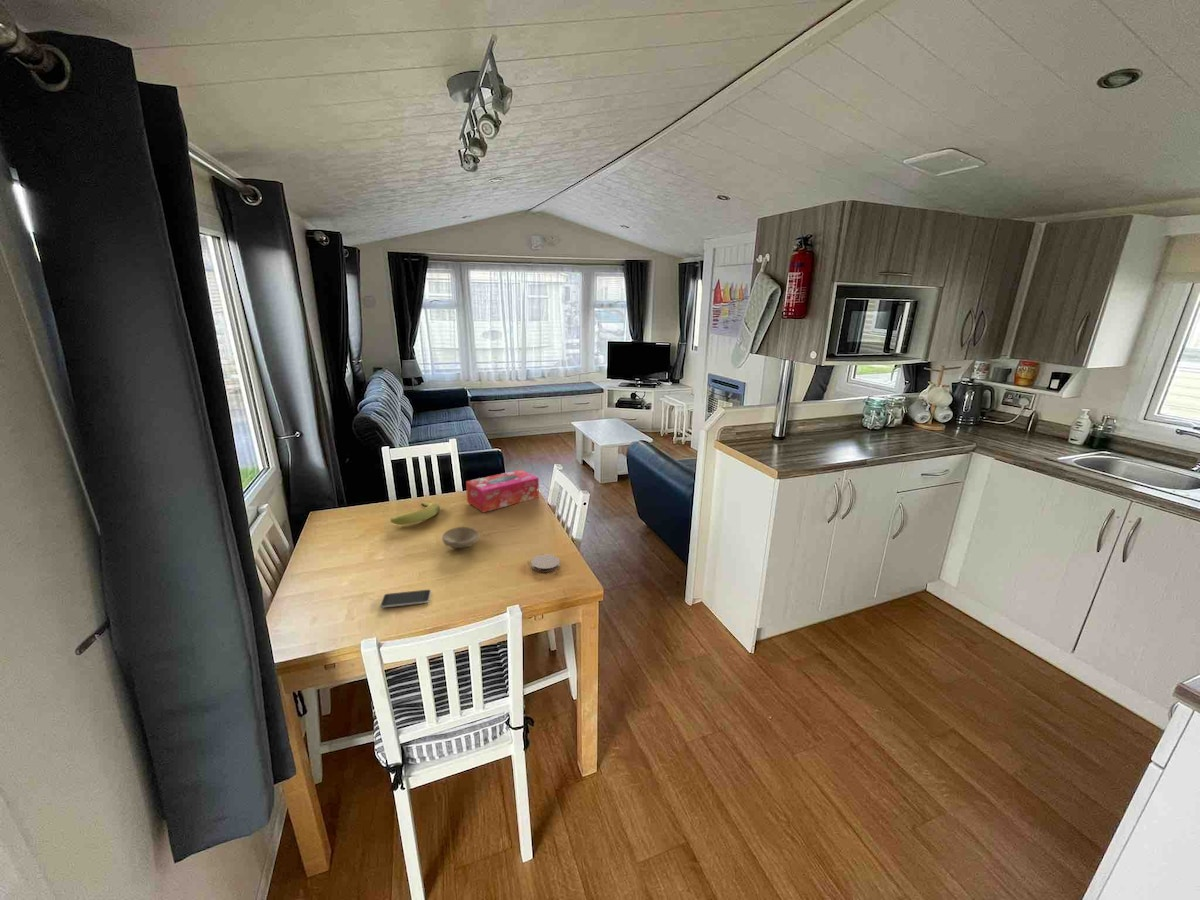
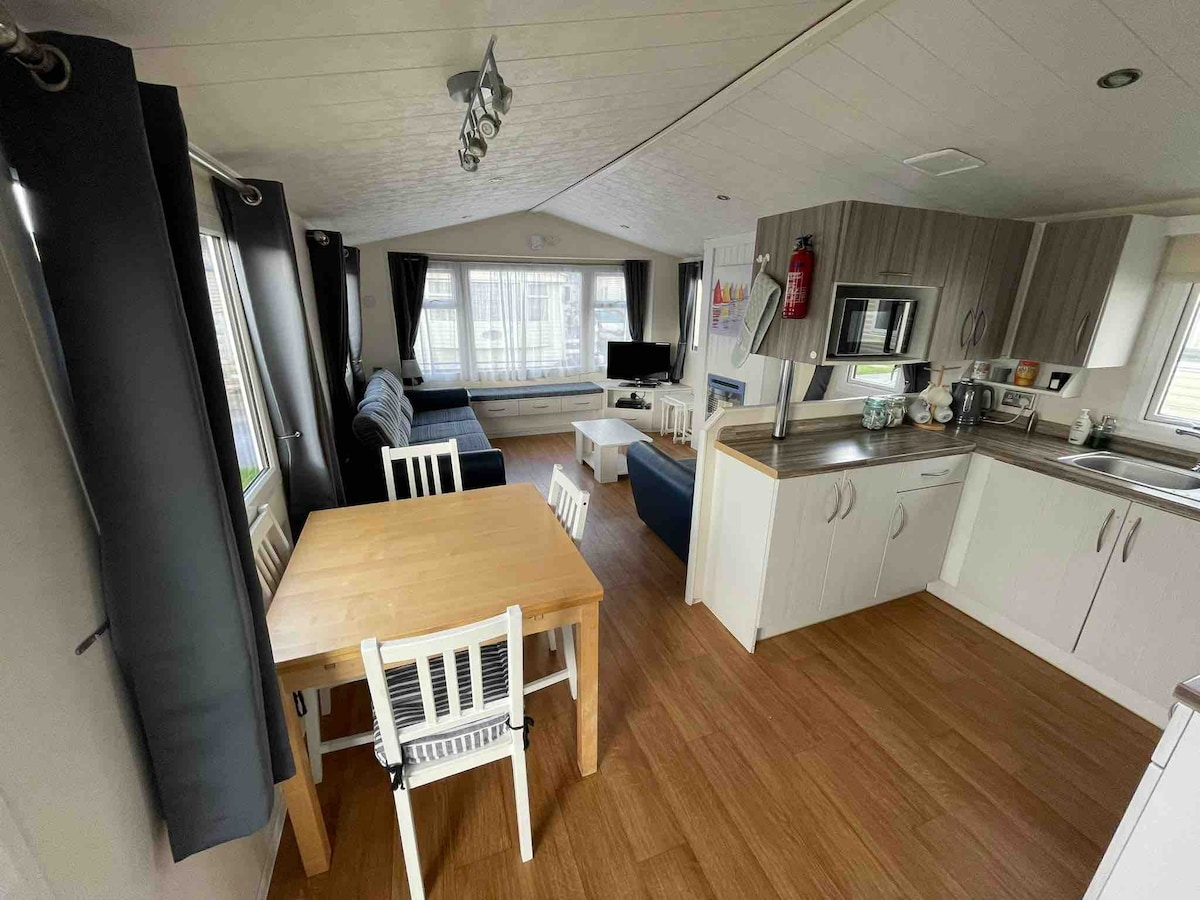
- tissue box [465,469,540,513]
- coaster [530,553,561,573]
- smartphone [379,589,432,609]
- banana [390,501,441,526]
- bowl [441,526,480,549]
